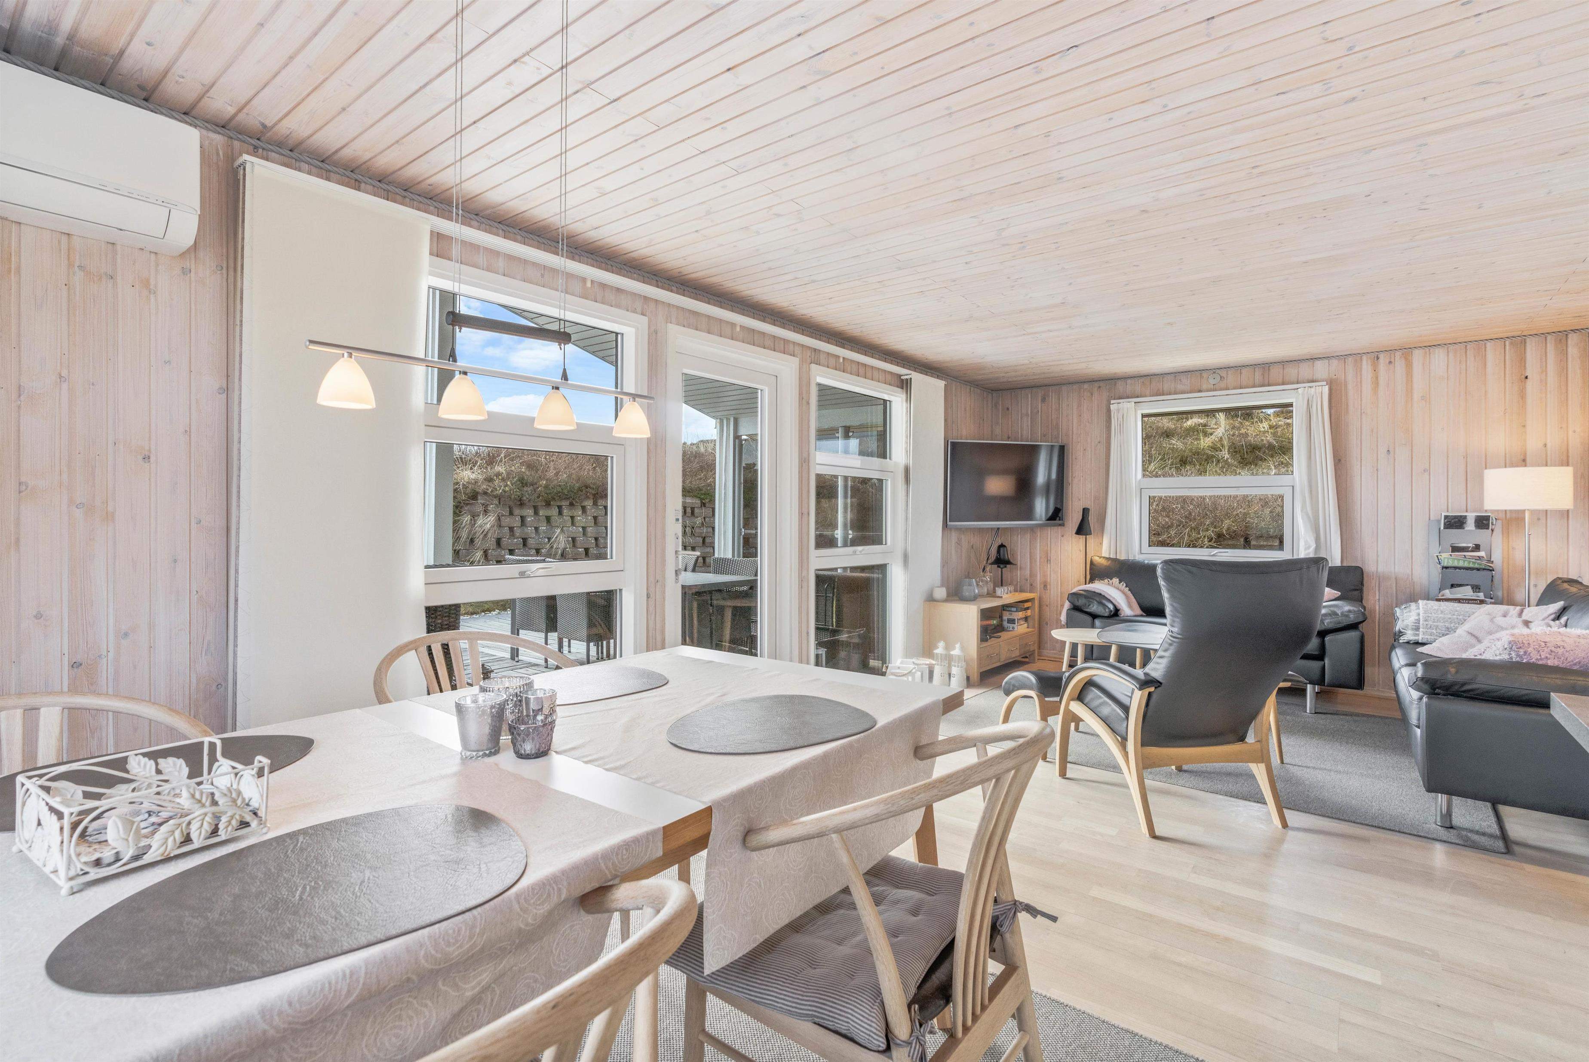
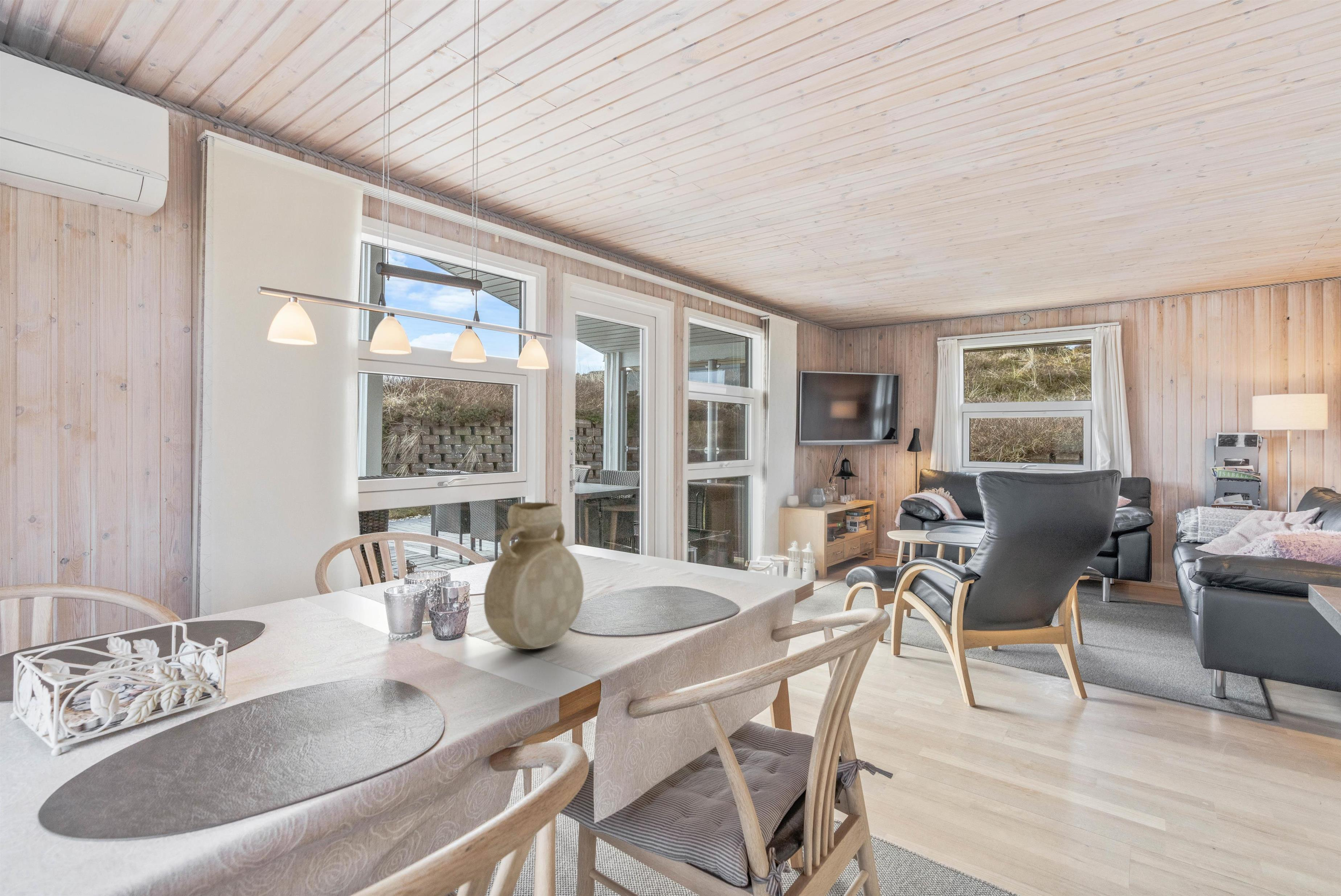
+ vase [484,502,584,650]
